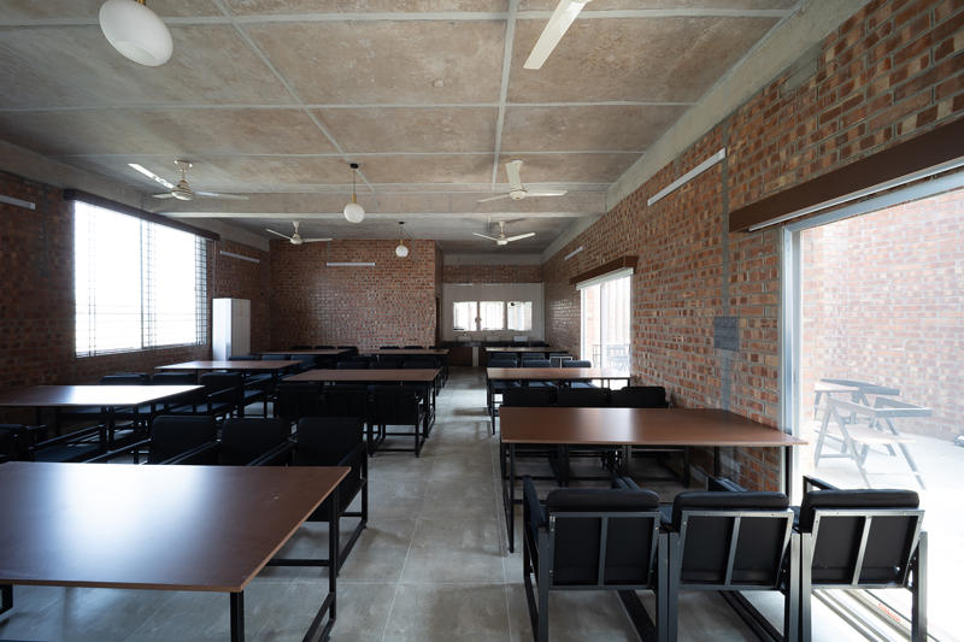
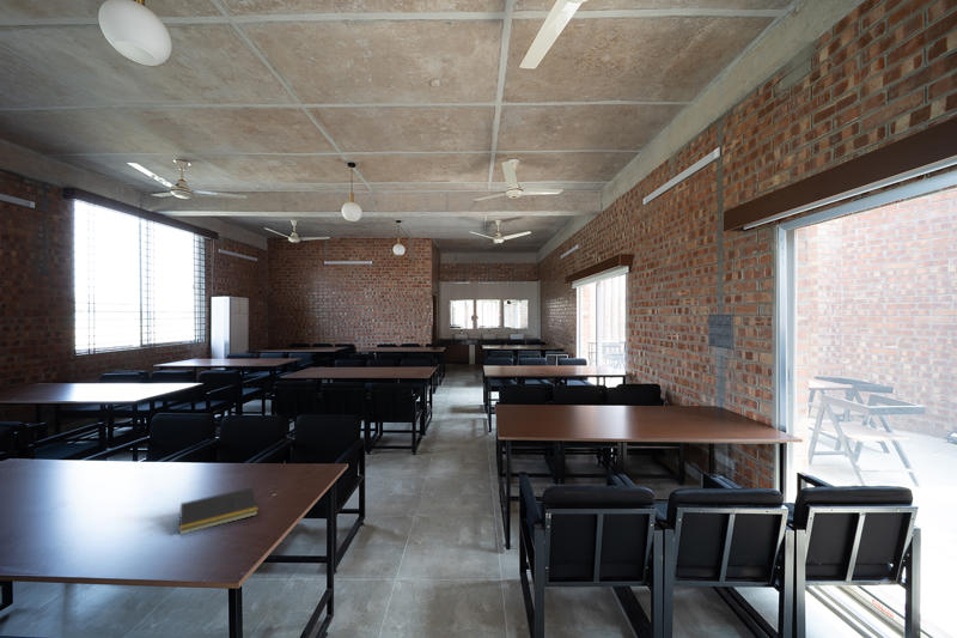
+ notepad [177,486,258,535]
